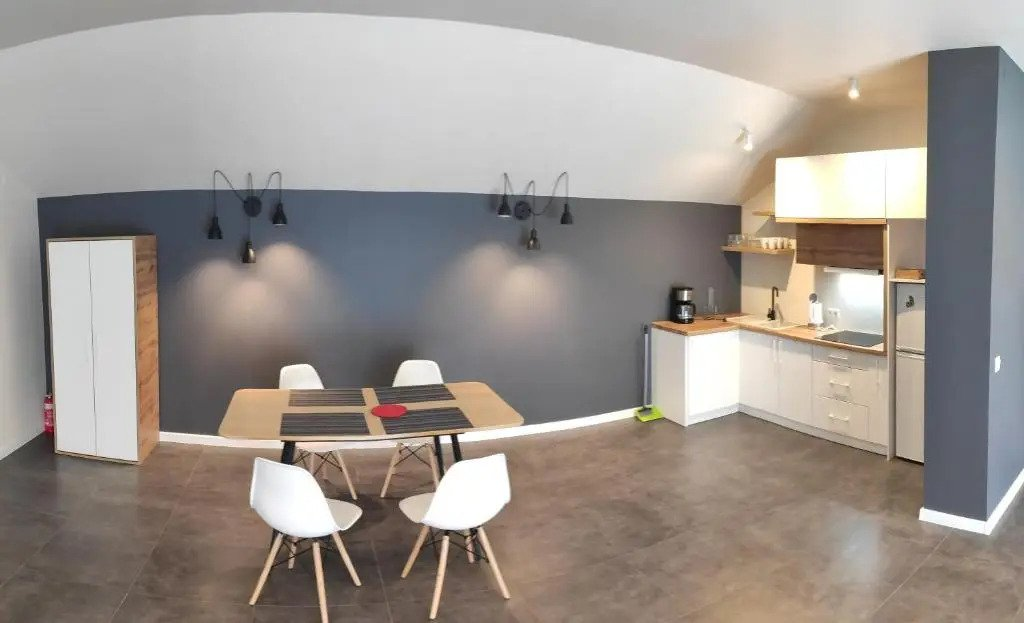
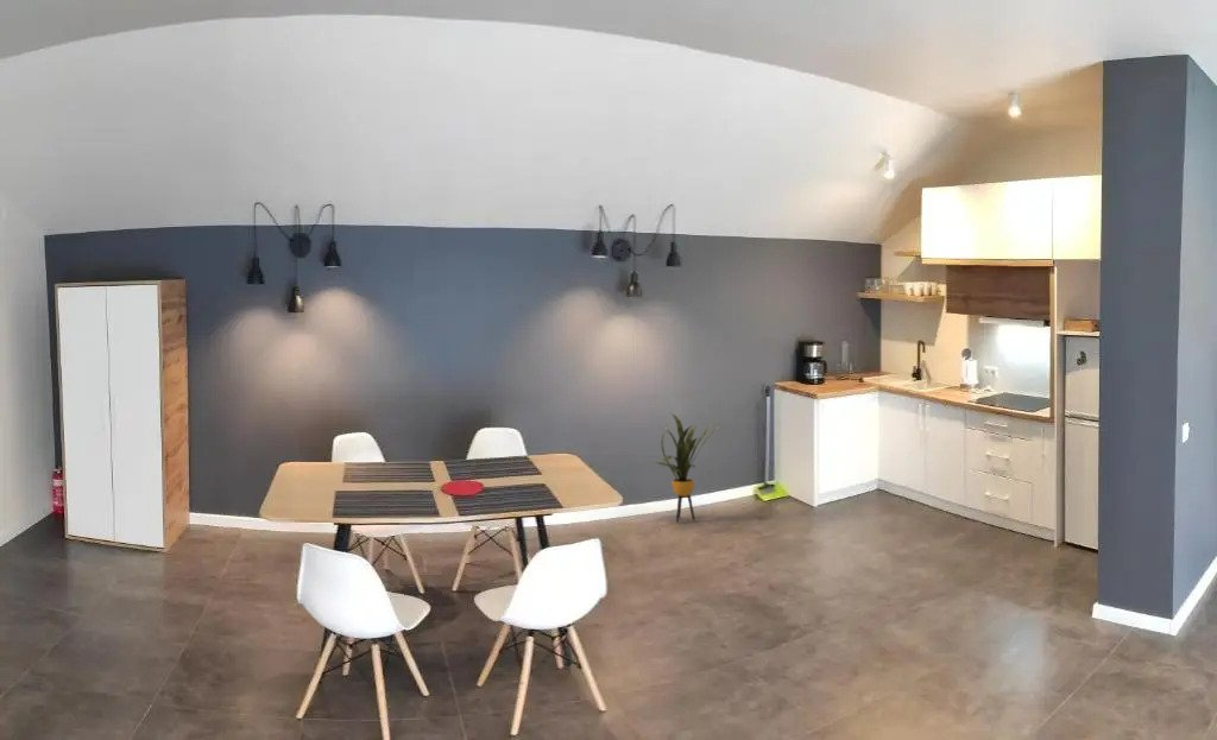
+ house plant [651,411,725,524]
